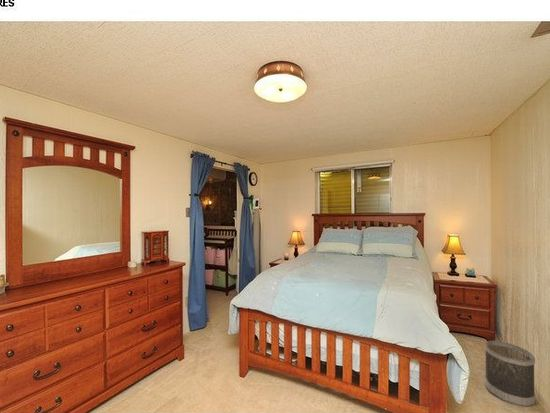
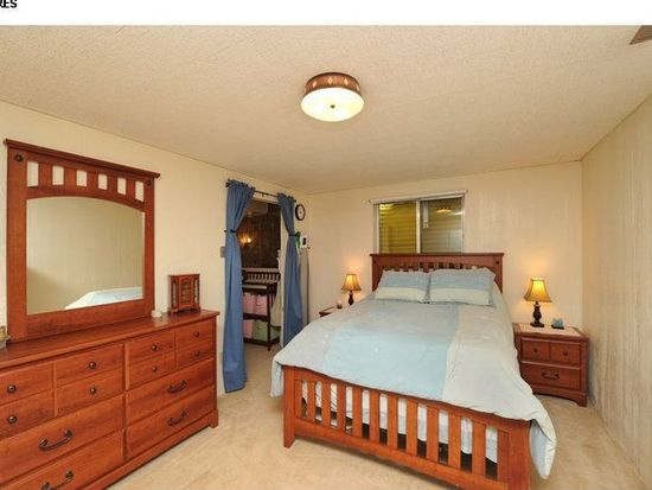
- wastebasket [484,340,536,408]
